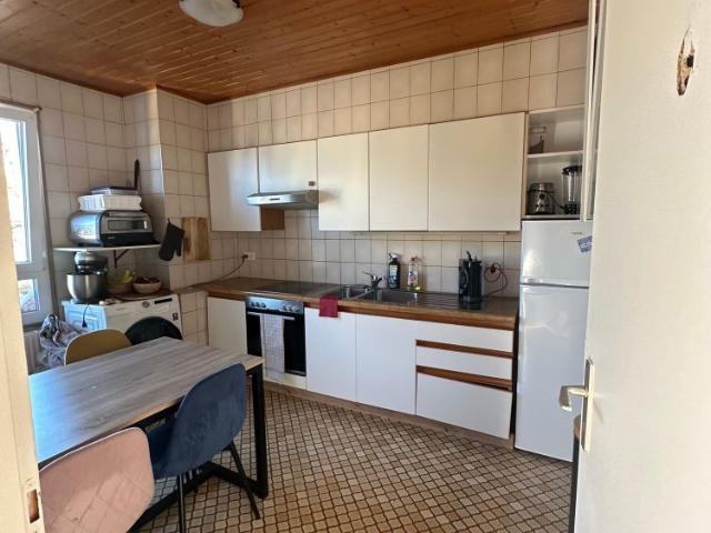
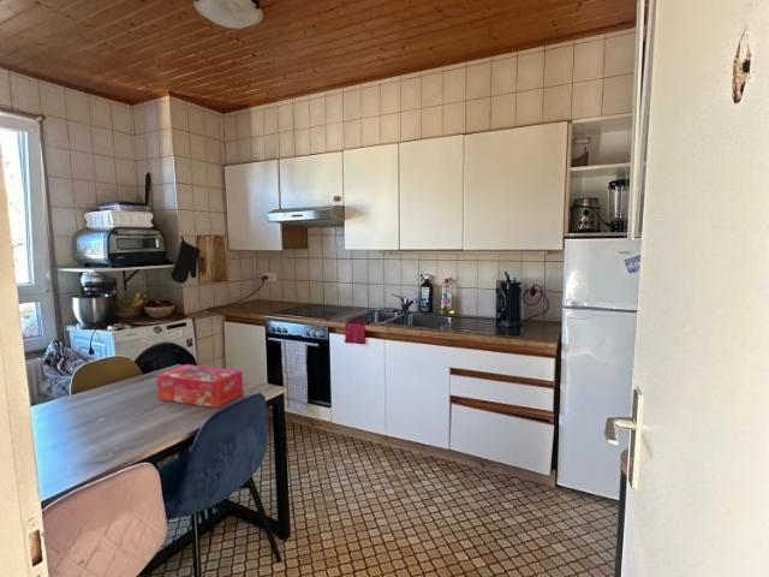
+ tissue box [156,363,244,409]
